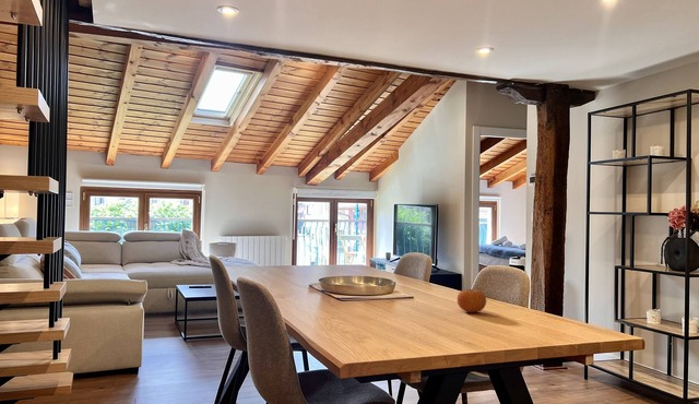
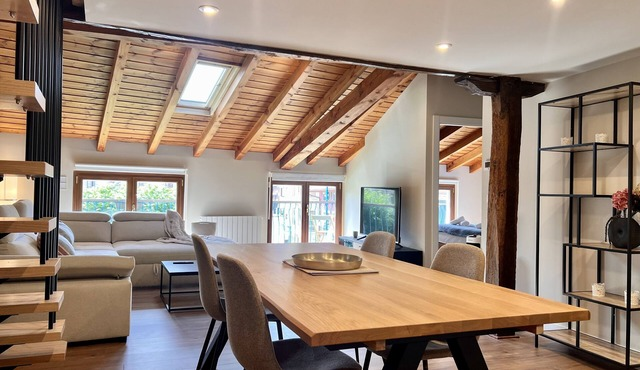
- fruit [457,288,487,313]
